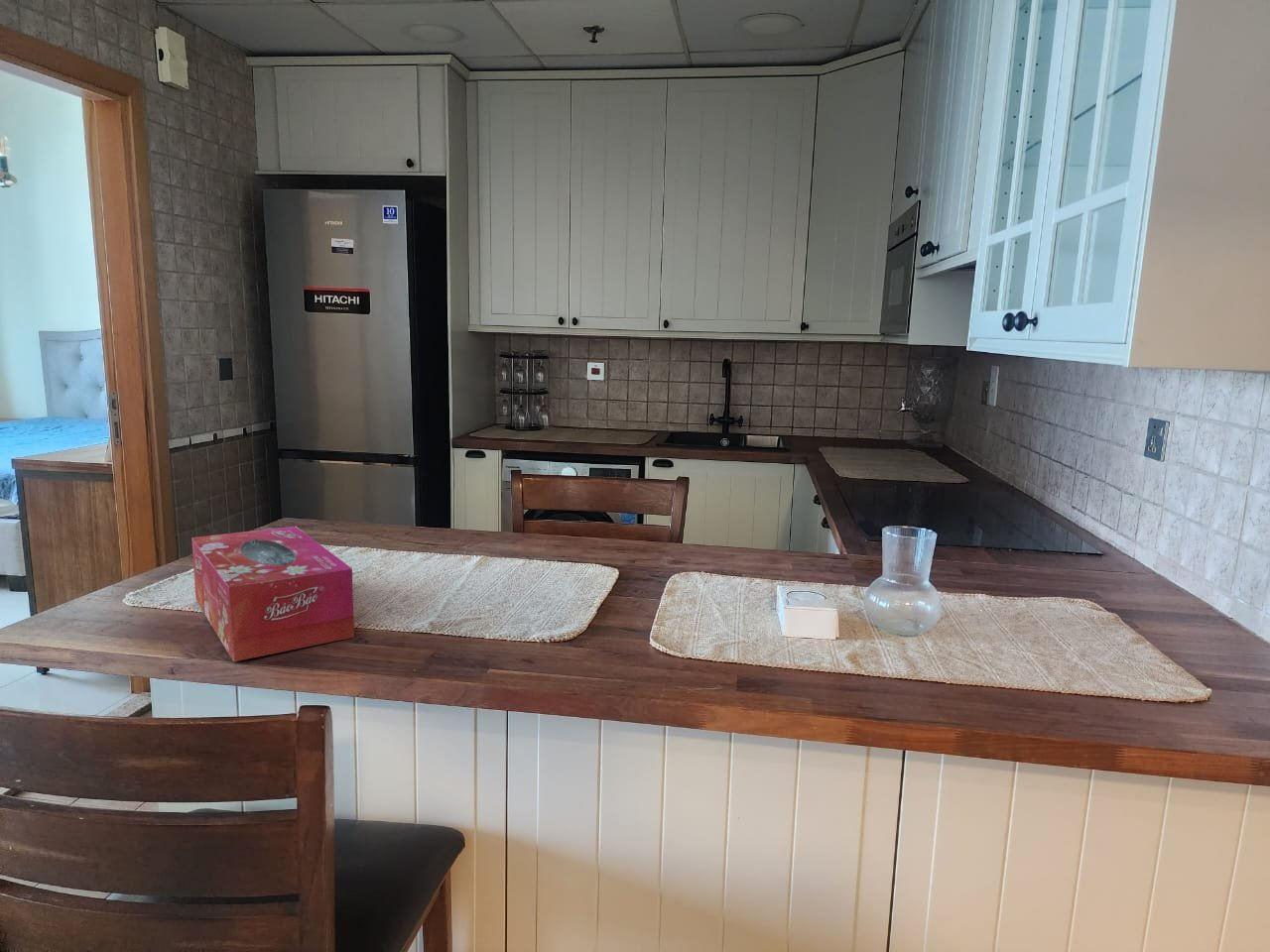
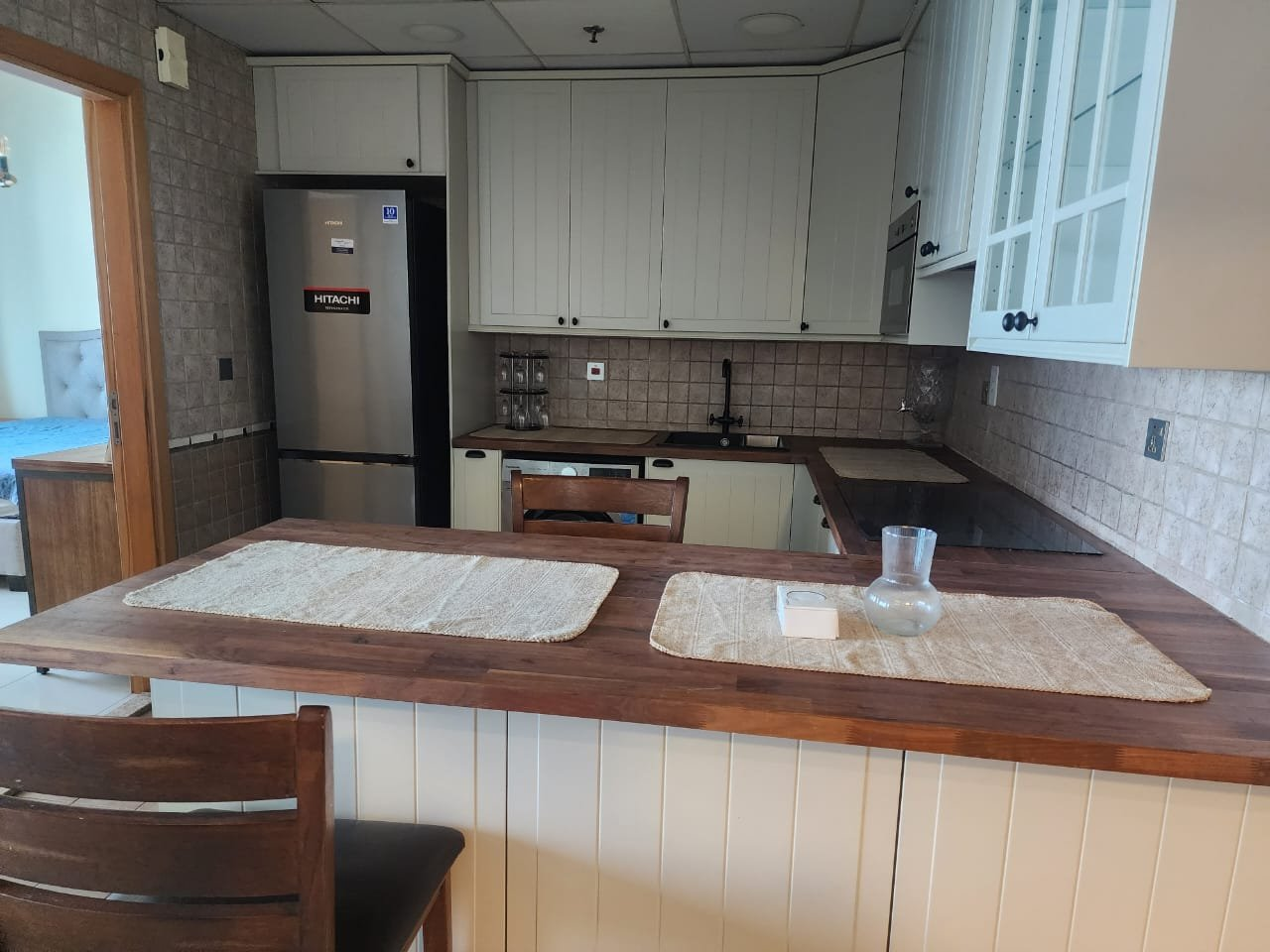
- tissue box [191,526,355,662]
